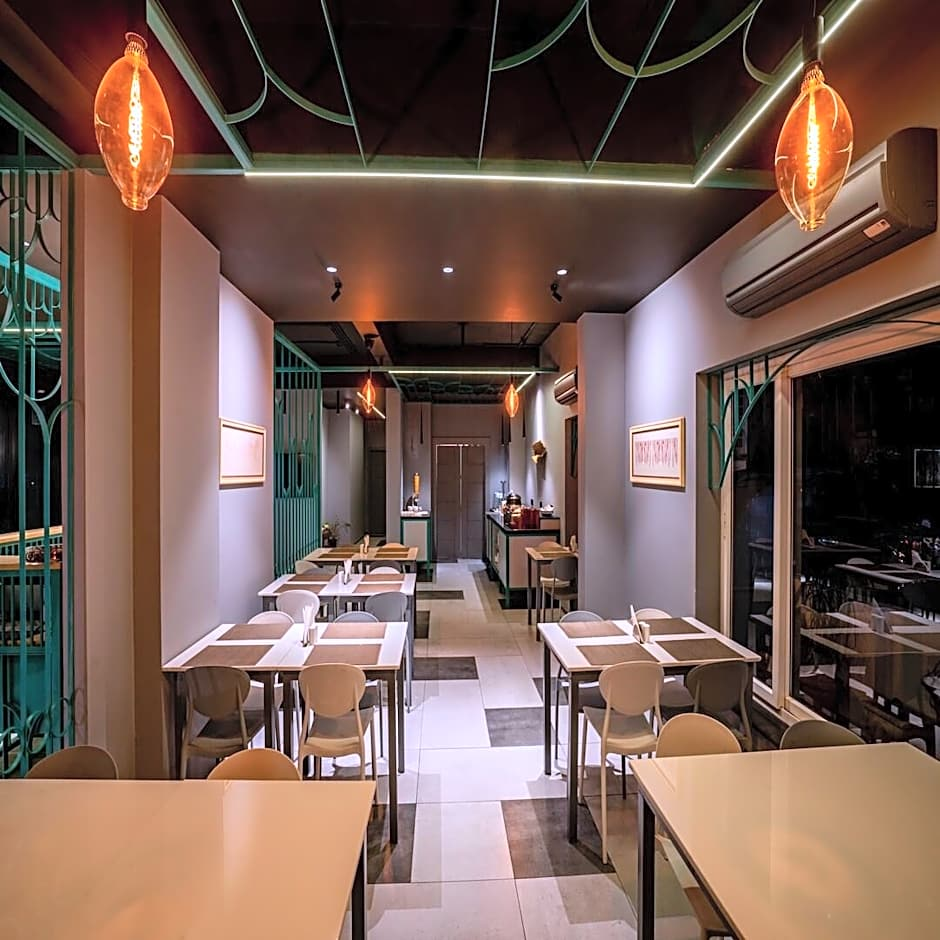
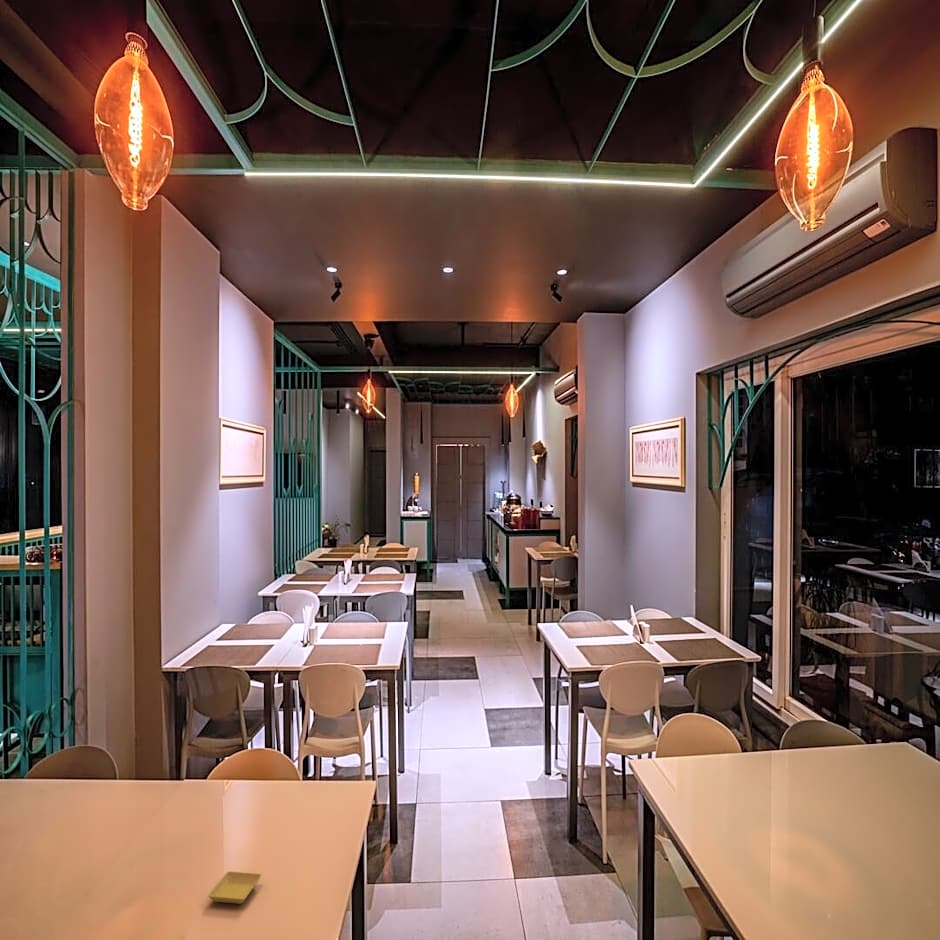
+ saucer [207,870,262,905]
